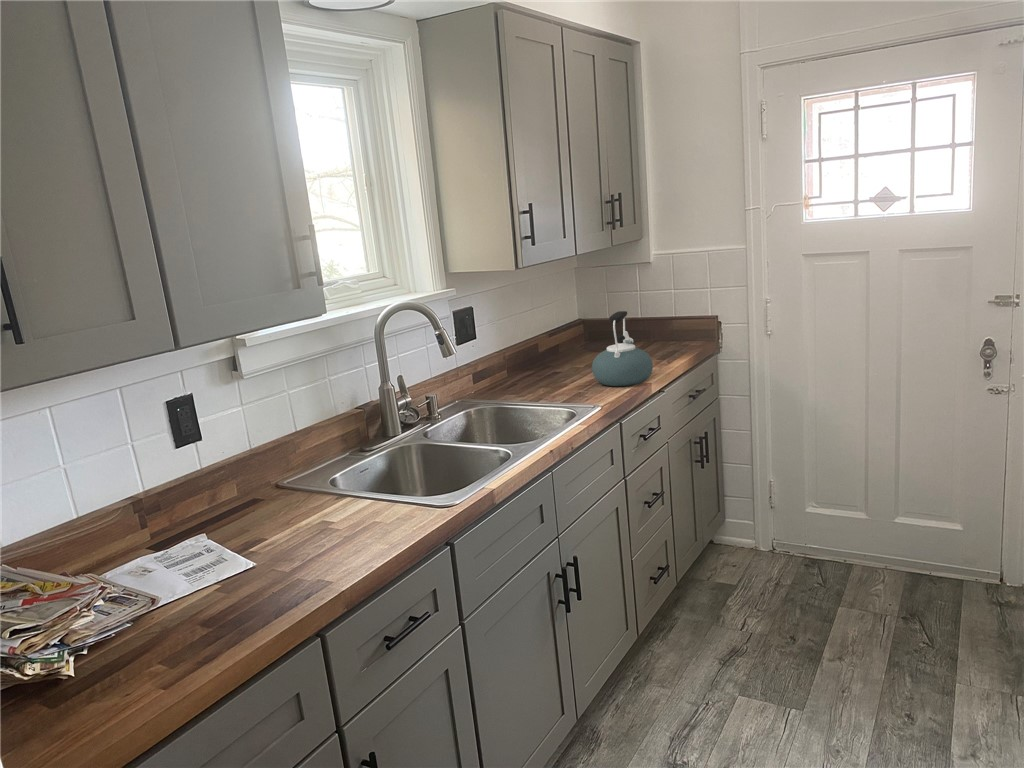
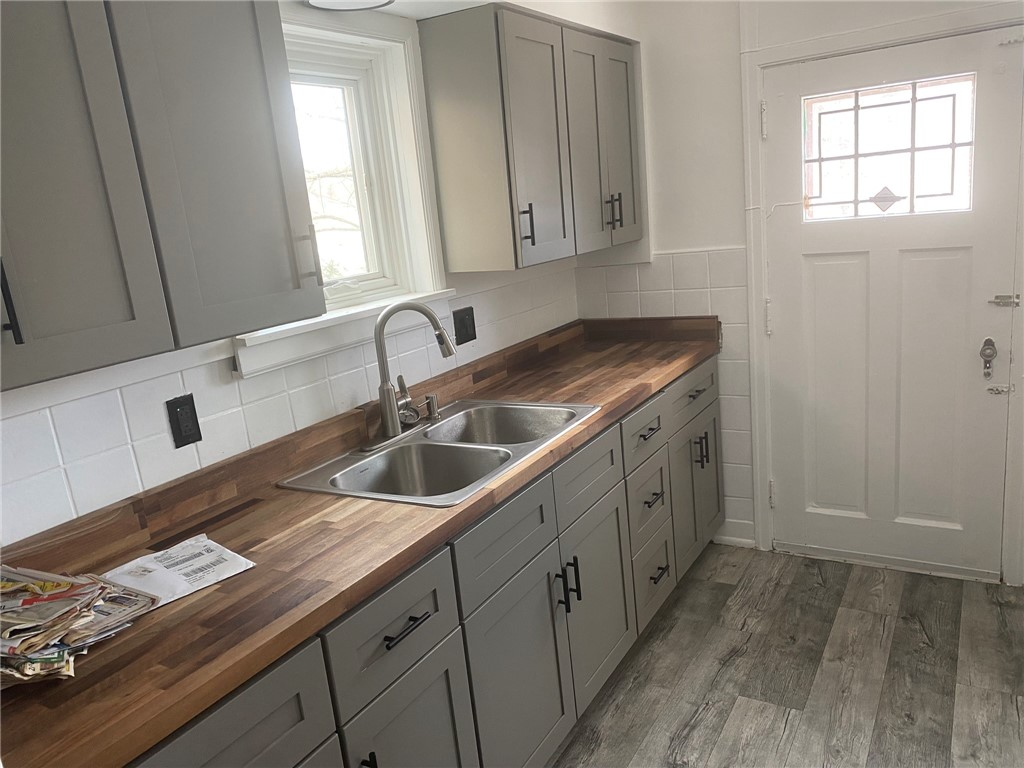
- kettle [591,310,654,387]
